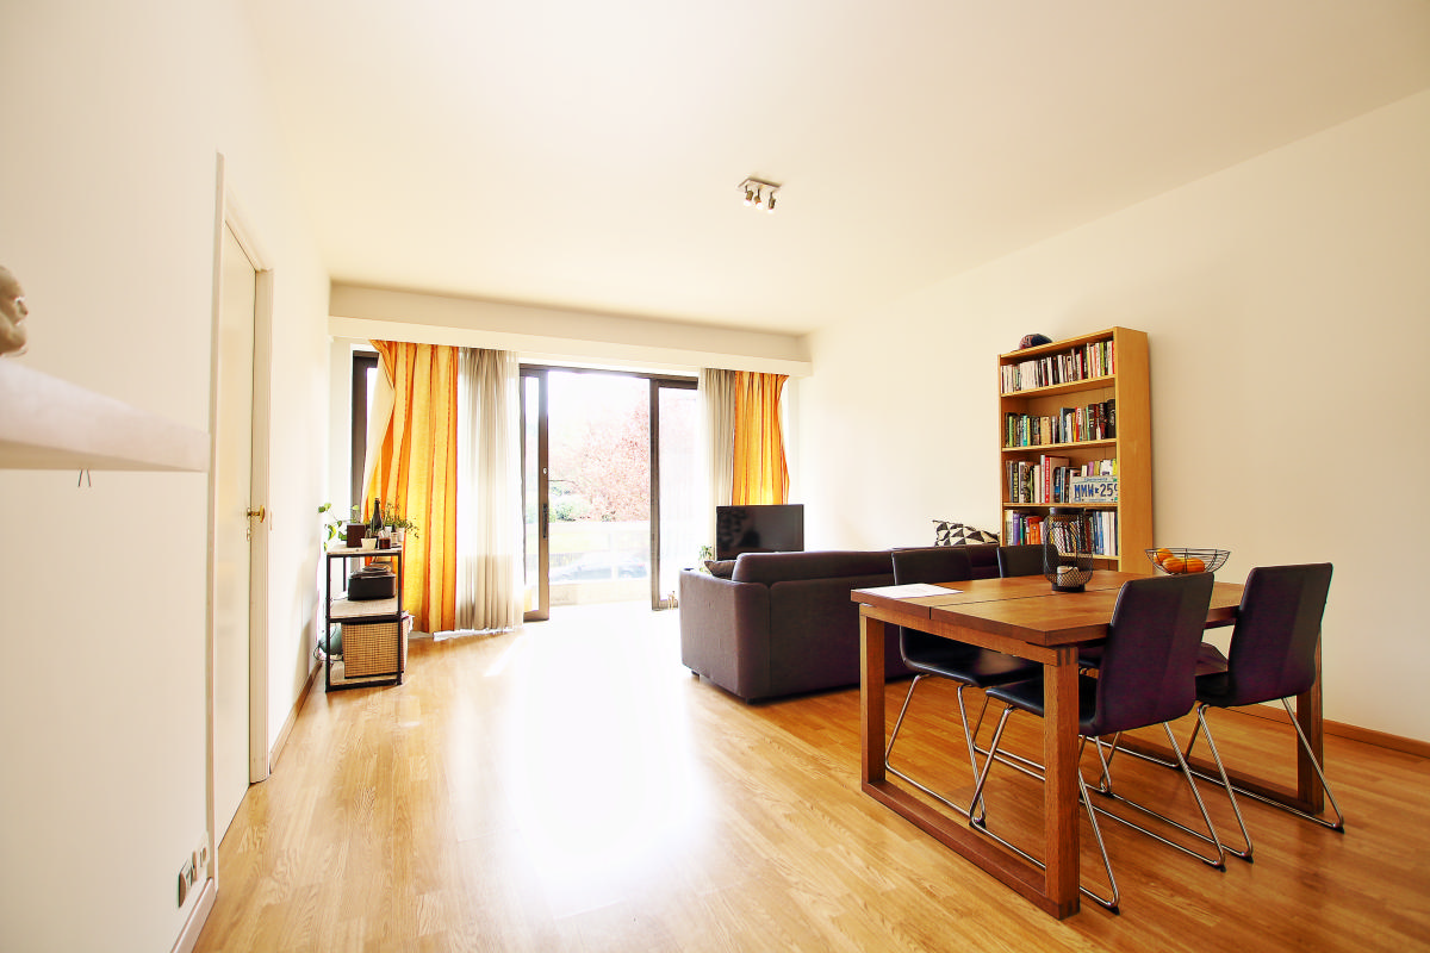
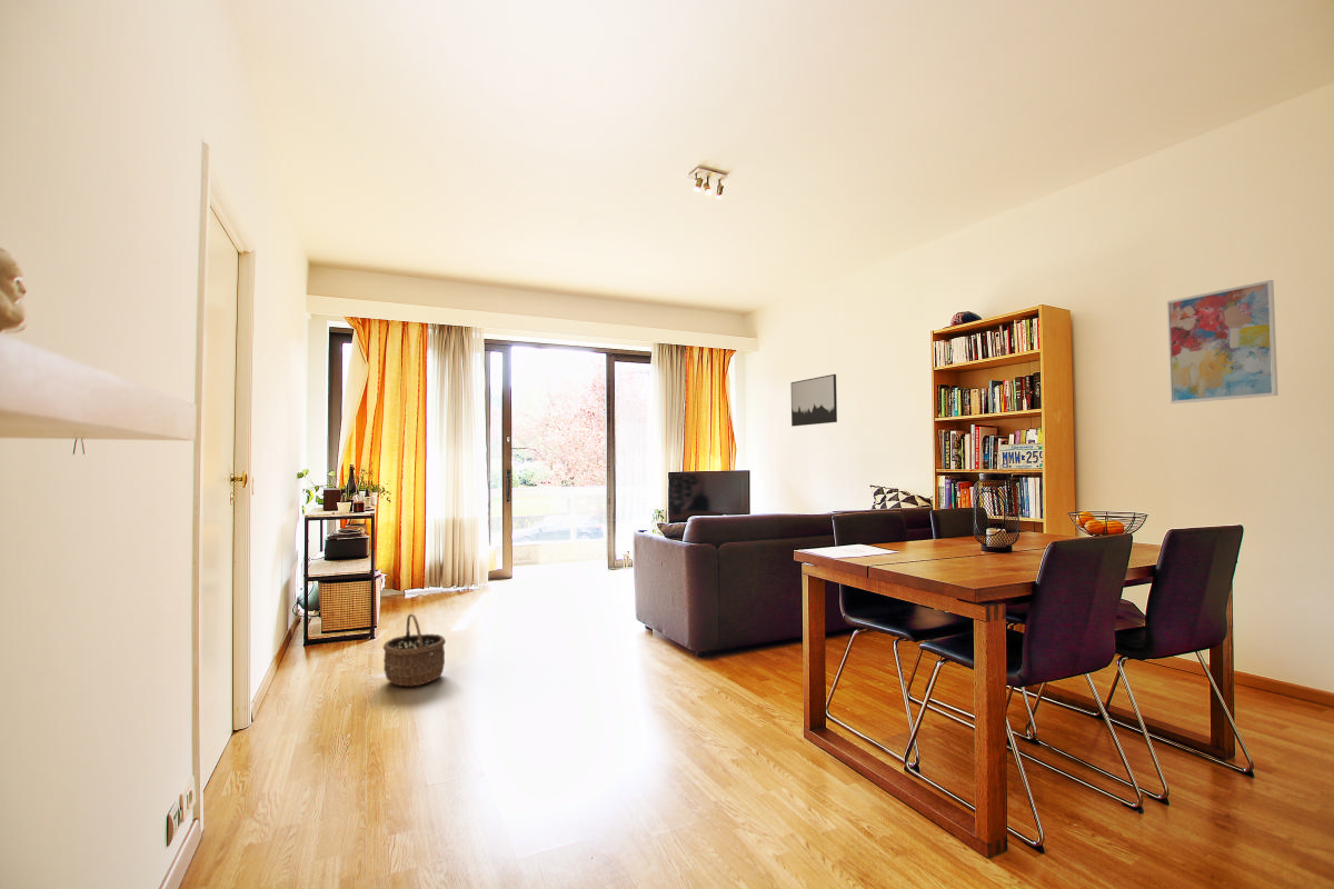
+ wicker basket [382,612,447,687]
+ wall art [1166,279,1280,404]
+ wall art [790,373,838,428]
